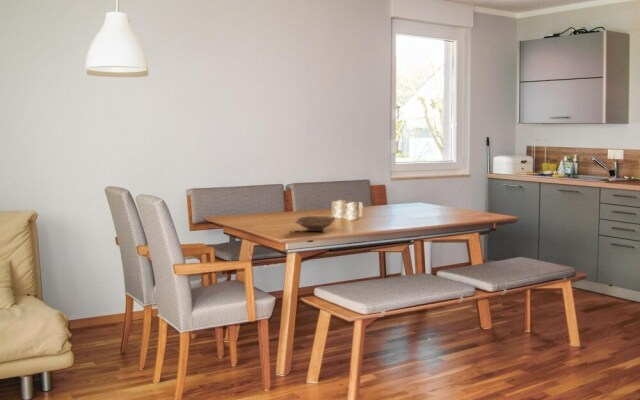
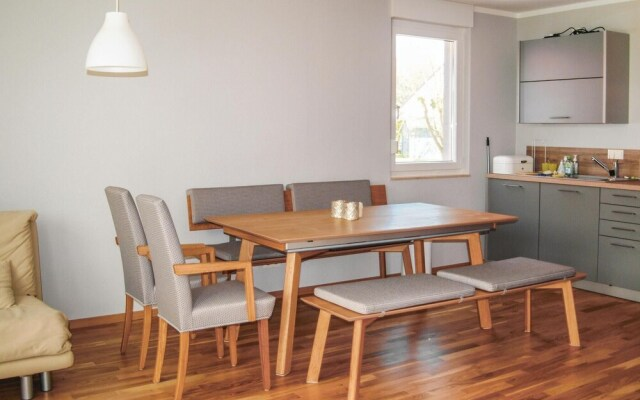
- bowl [288,215,336,234]
